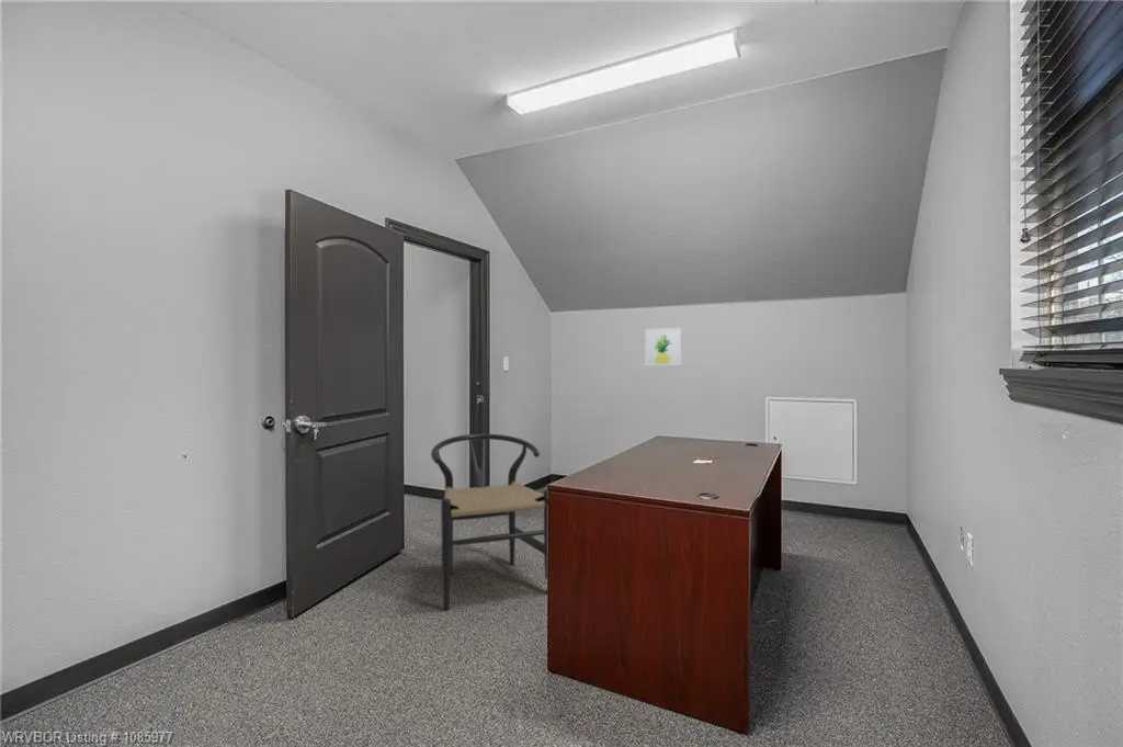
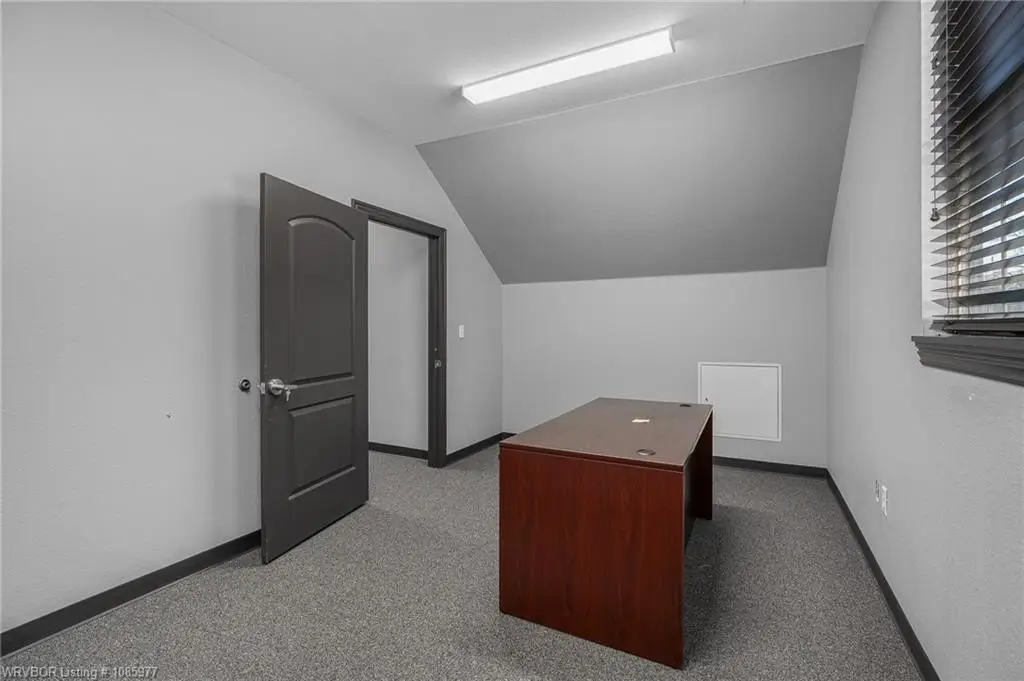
- chair [430,432,548,610]
- wall art [644,327,683,366]
